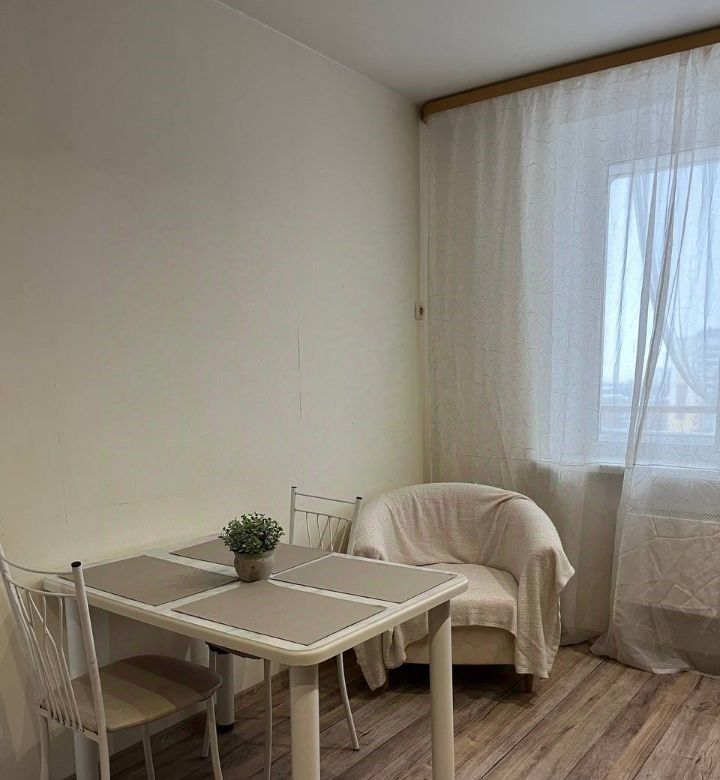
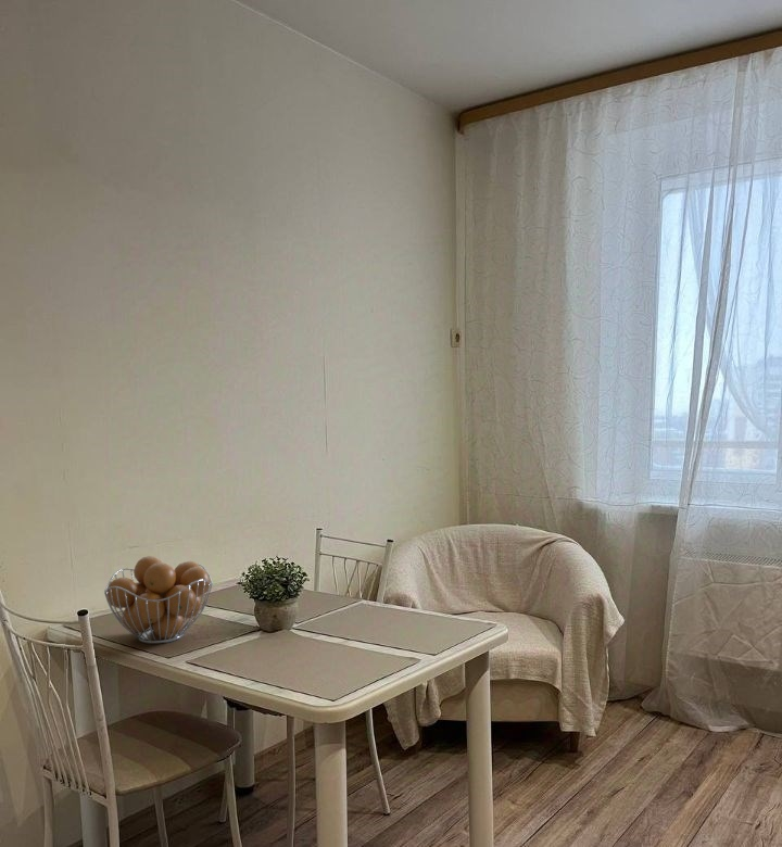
+ fruit basket [103,555,214,645]
